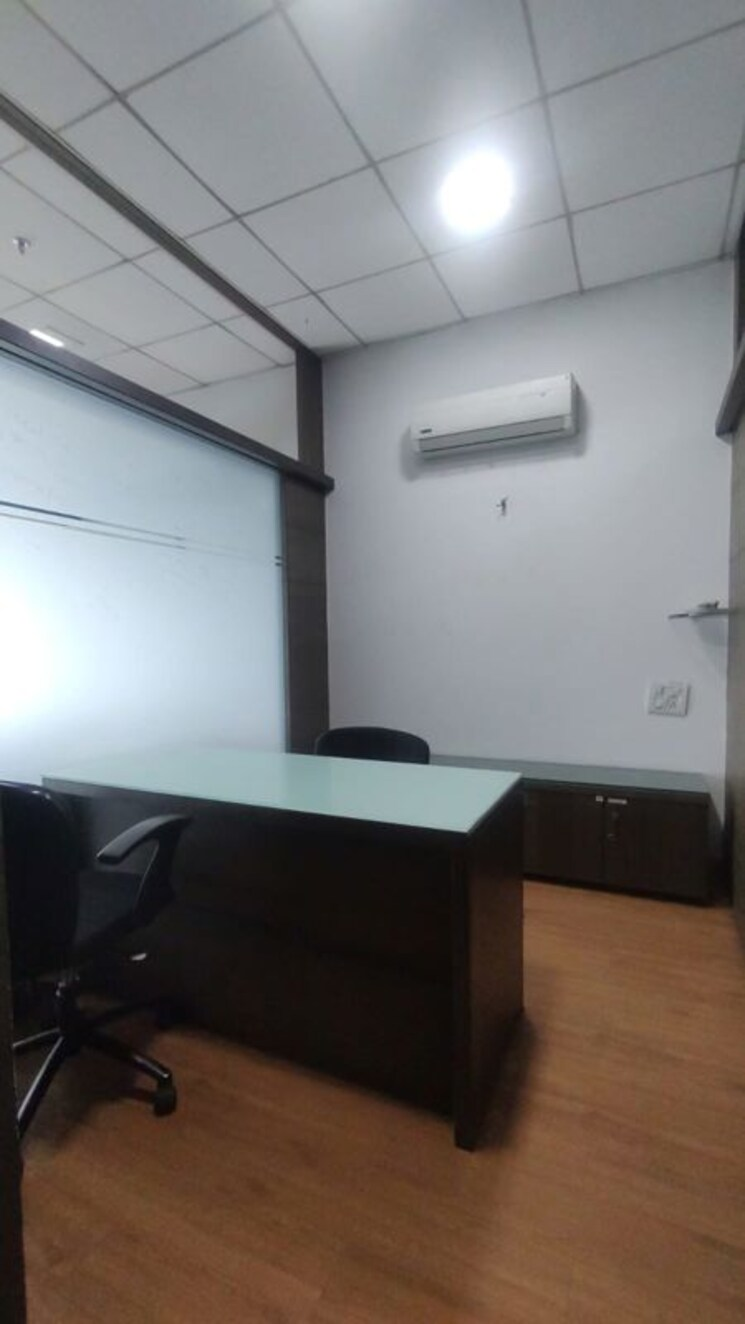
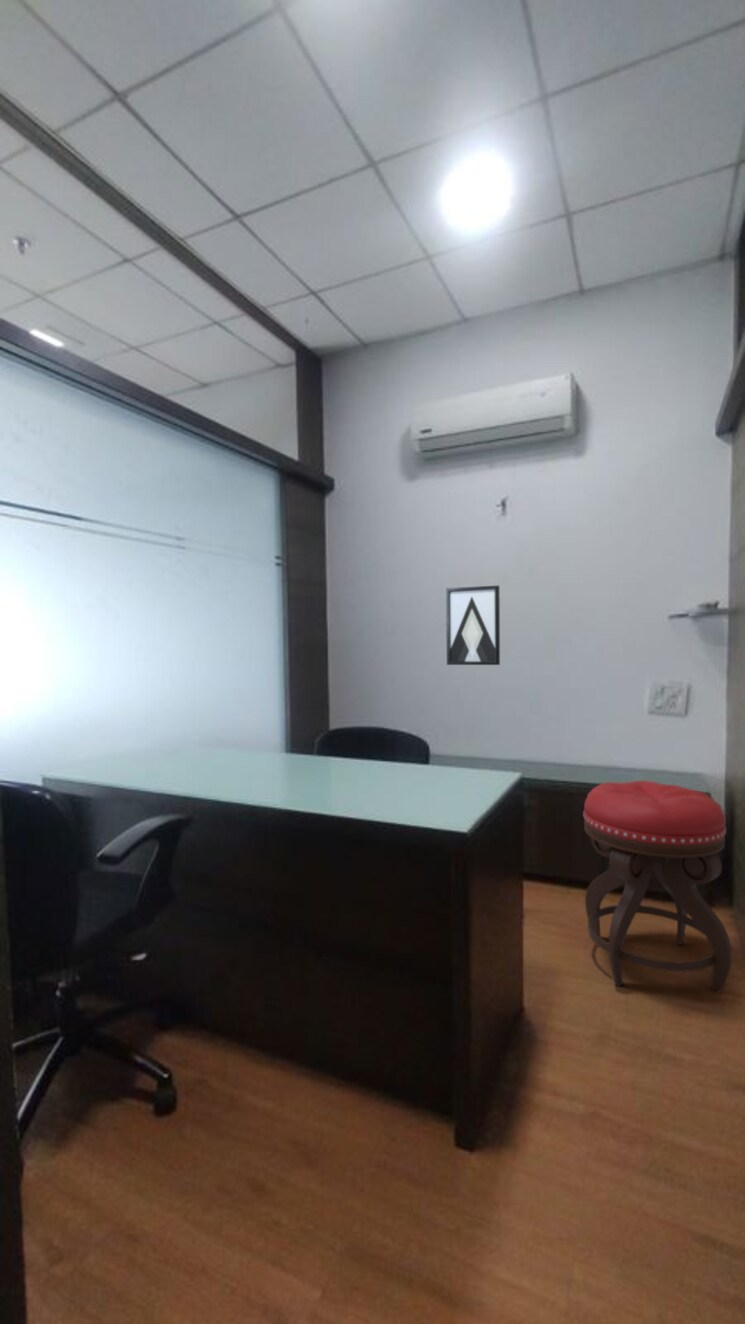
+ stool [582,780,733,994]
+ wall art [445,584,501,666]
